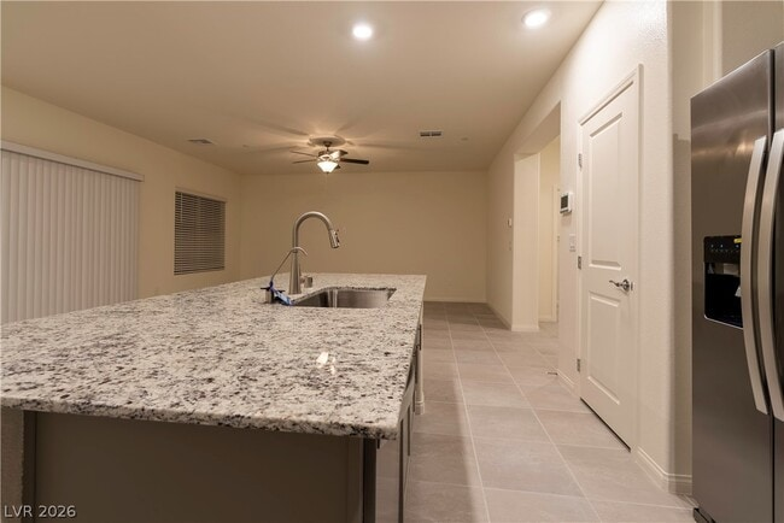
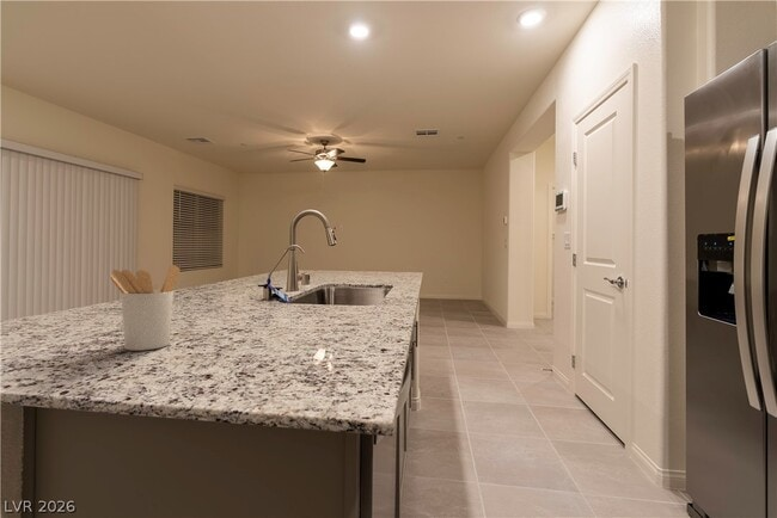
+ utensil holder [109,264,181,352]
